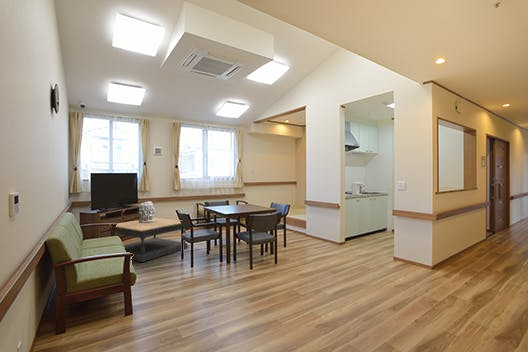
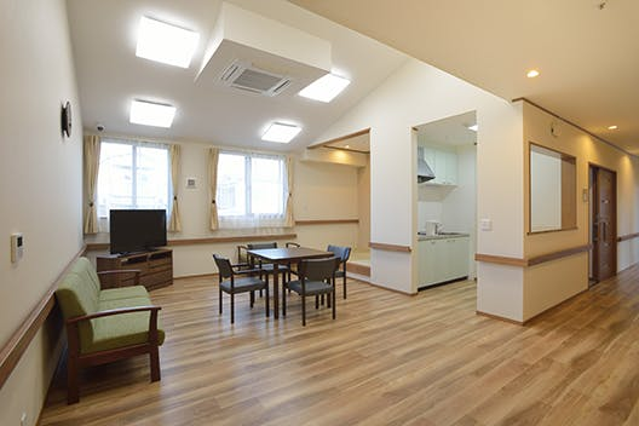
- coffee table [109,217,188,263]
- decorative urn [137,201,156,223]
